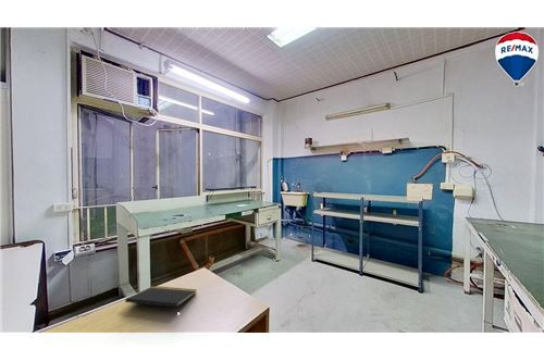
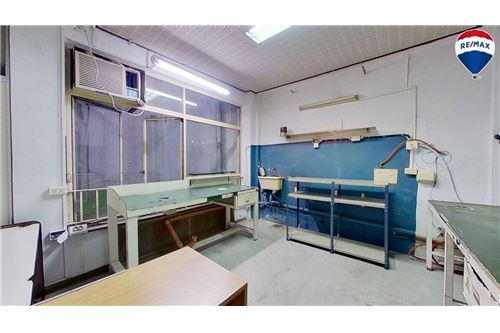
- notepad [124,285,198,311]
